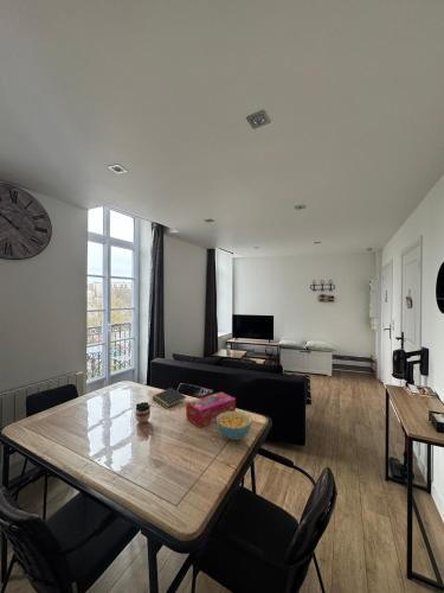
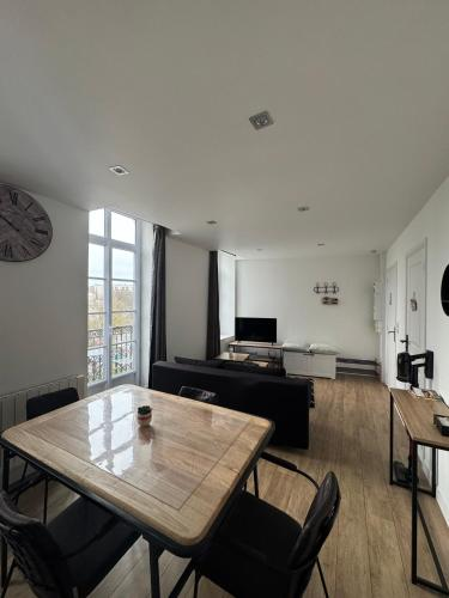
- cereal bowl [215,410,253,441]
- notepad [150,387,187,409]
- tissue box [185,391,237,429]
